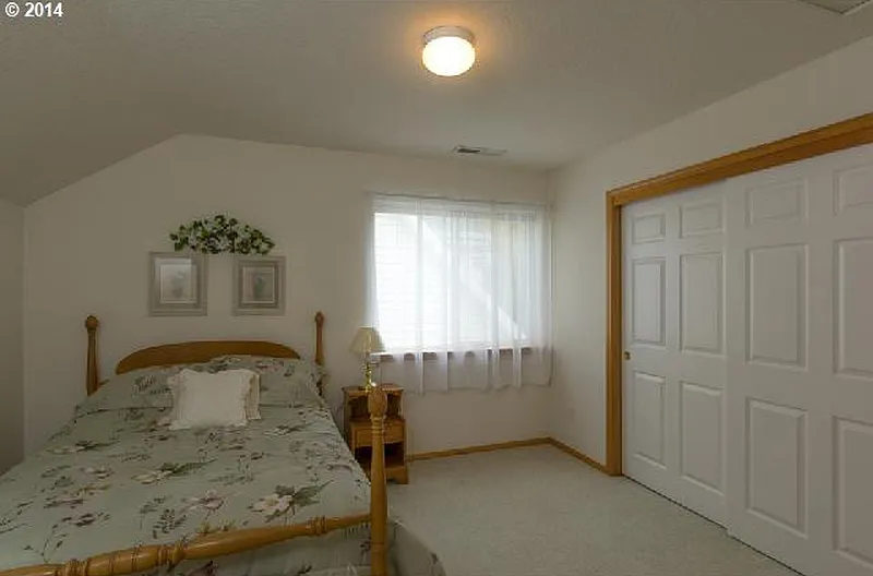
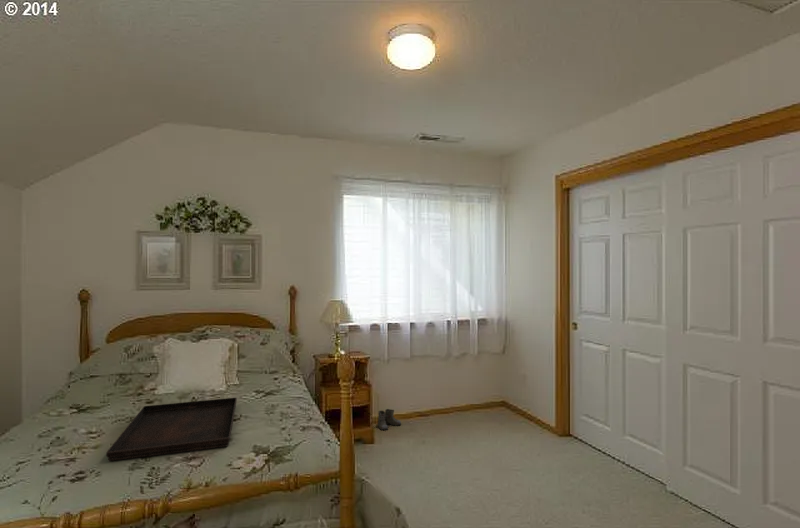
+ boots [374,408,402,431]
+ serving tray [105,397,238,462]
